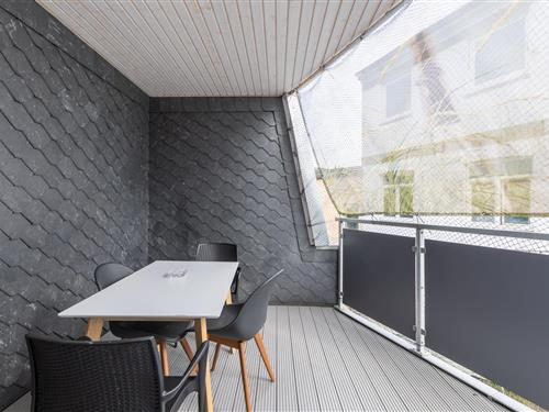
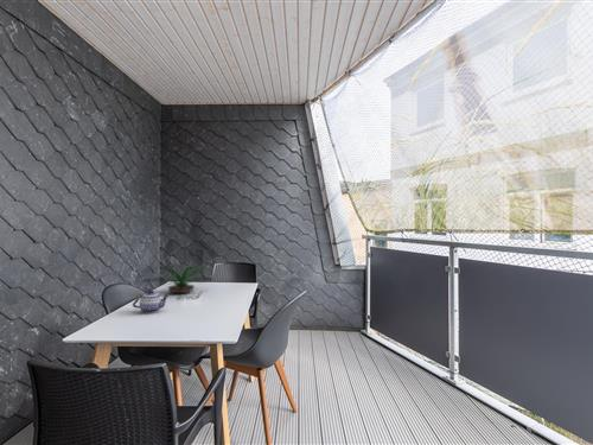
+ teapot [132,288,170,314]
+ plant [144,265,211,294]
